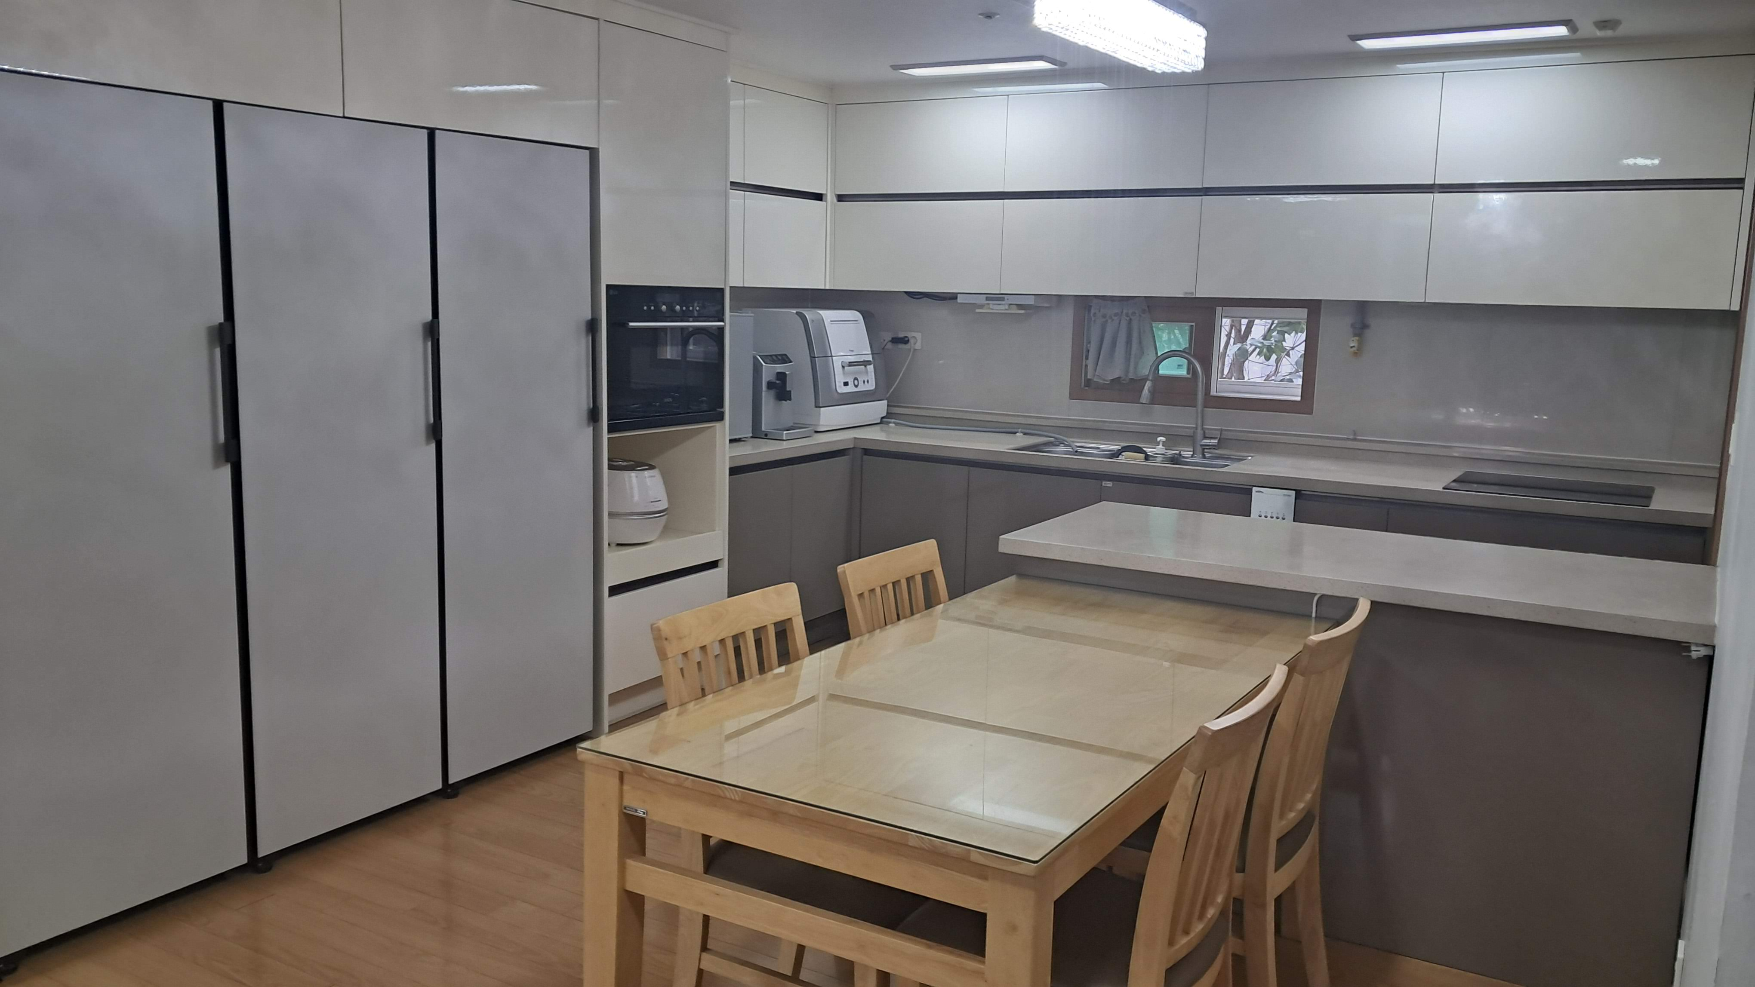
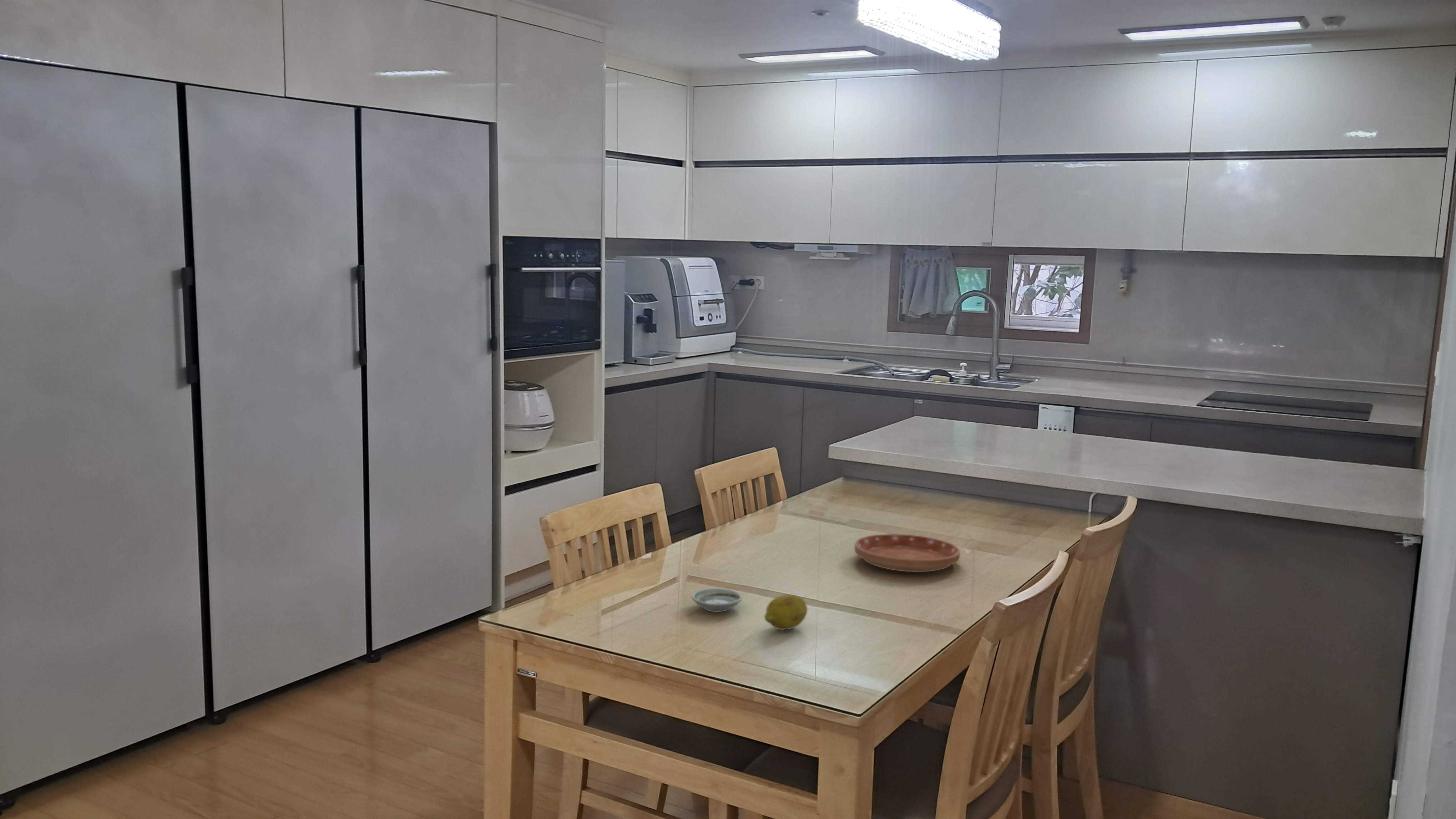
+ fruit [764,594,808,630]
+ saucer [691,588,743,612]
+ saucer [854,534,961,573]
